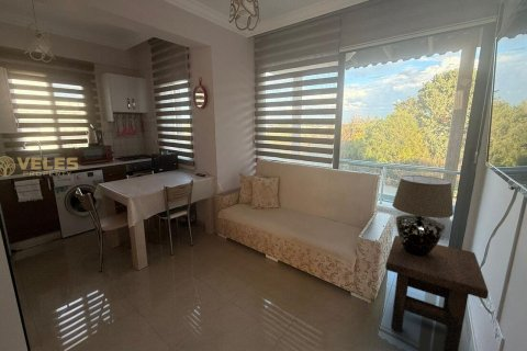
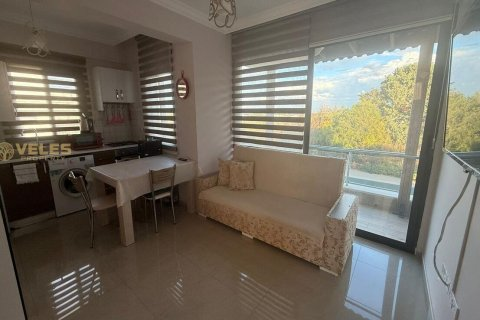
- side table [384,235,490,351]
- table lamp [391,174,455,257]
